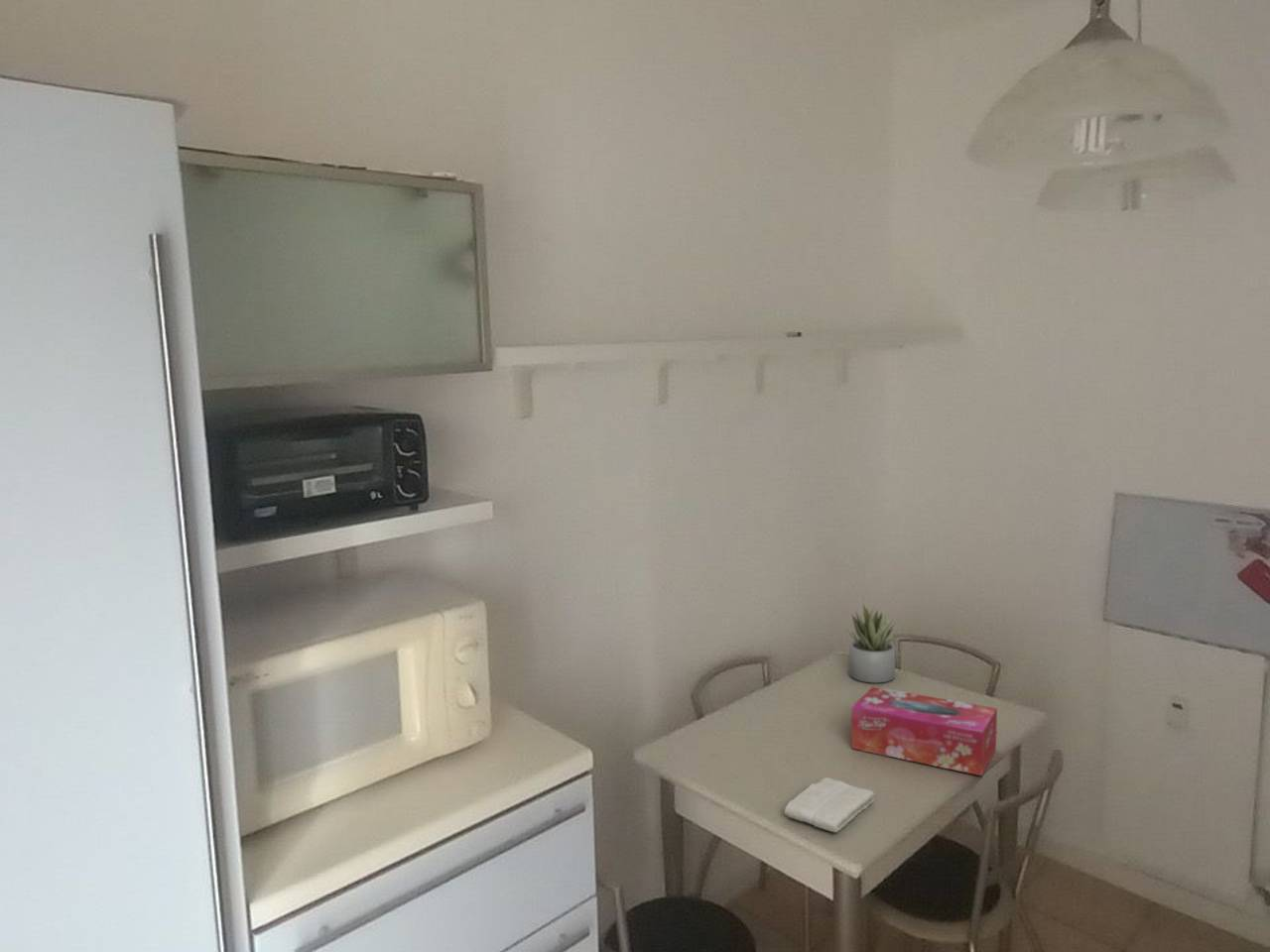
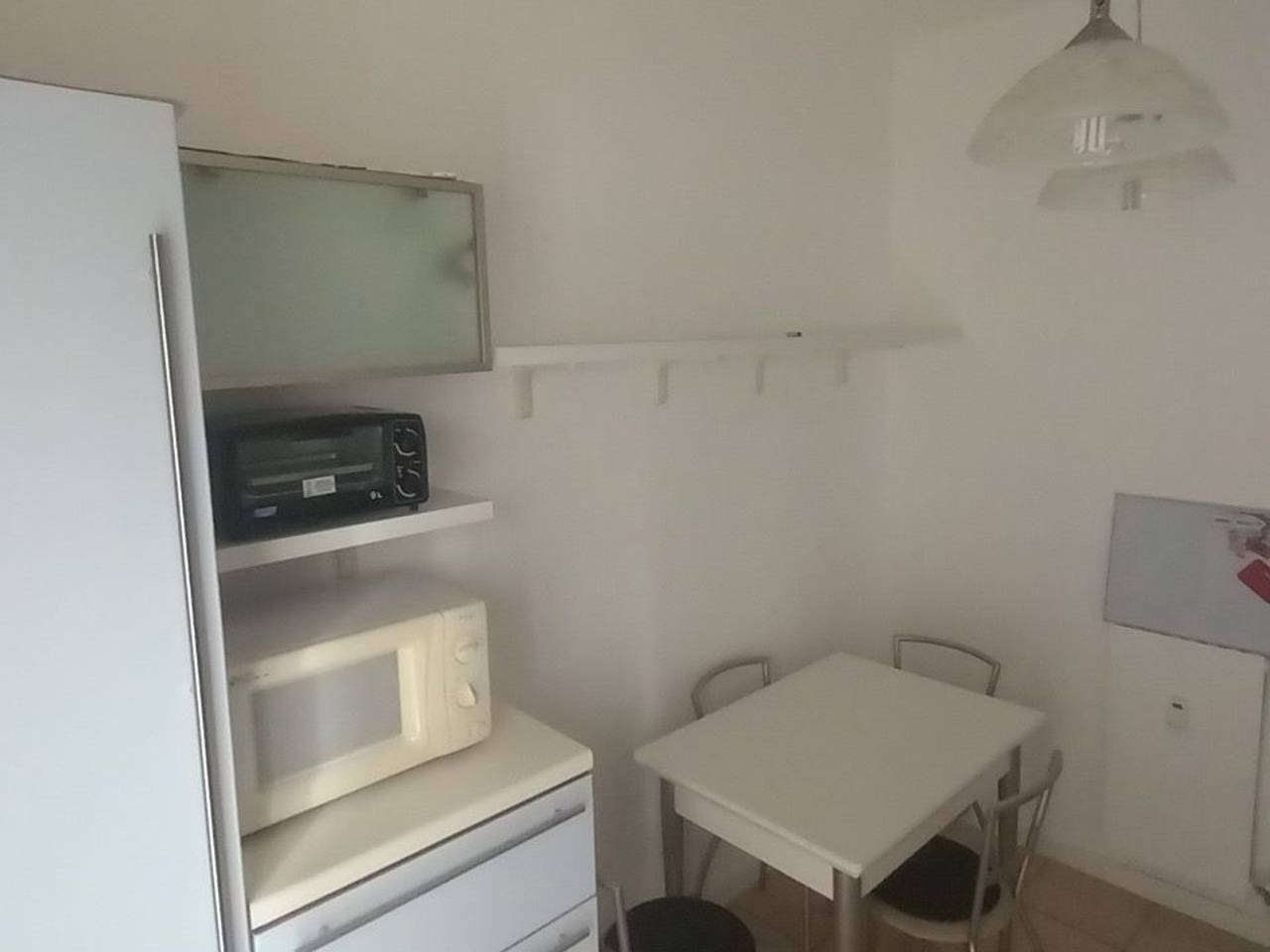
- tissue box [850,685,998,776]
- washcloth [784,776,875,834]
- succulent plant [846,603,897,683]
